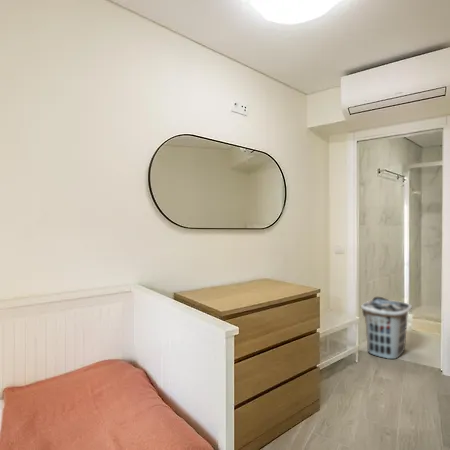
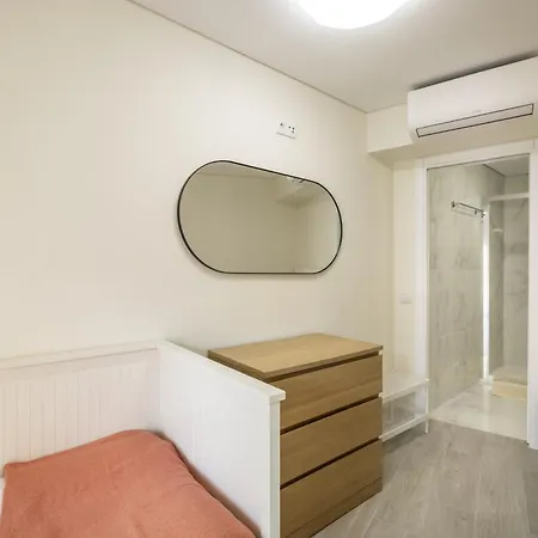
- clothes hamper [360,296,413,360]
